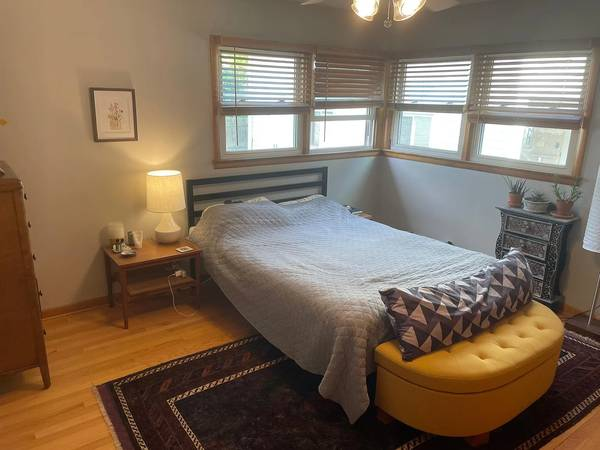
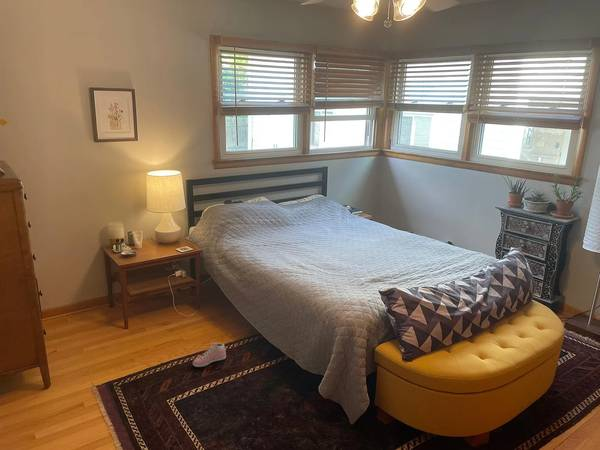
+ sneaker [192,342,227,368]
